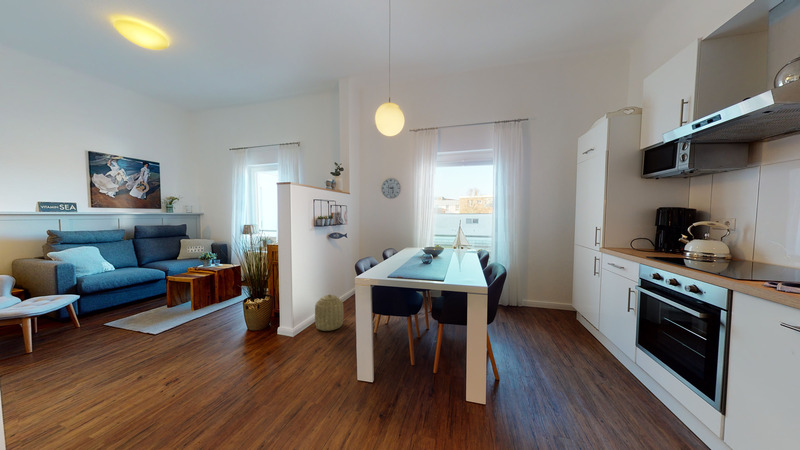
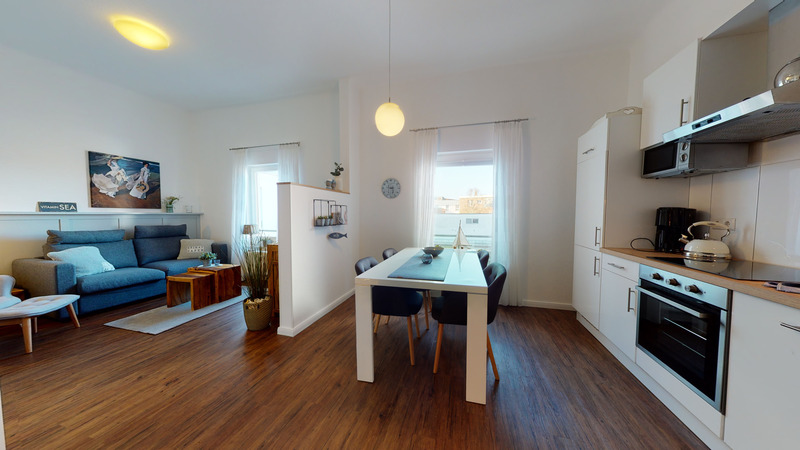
- basket [314,293,345,332]
